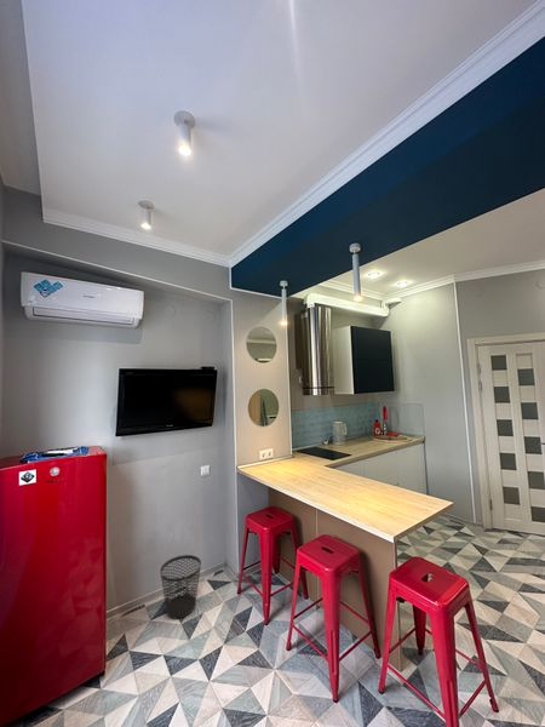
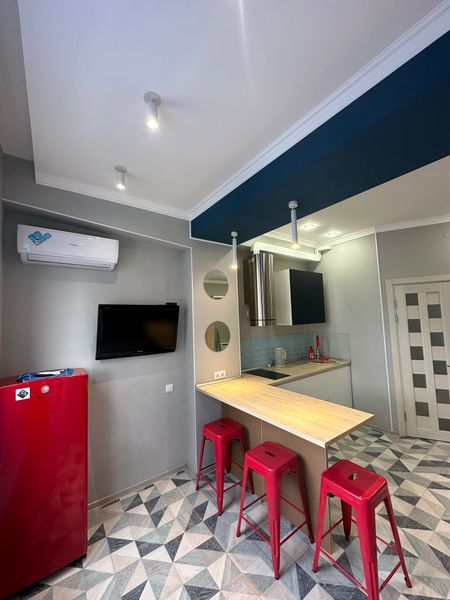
- wastebasket [159,554,202,619]
